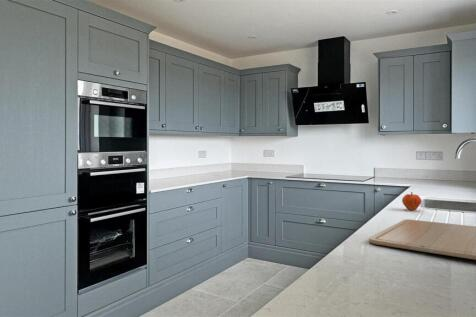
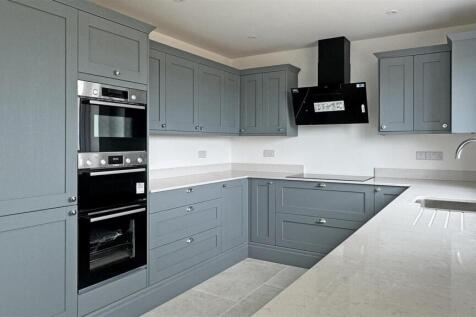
- fruit [401,191,422,211]
- chopping board [368,219,476,261]
